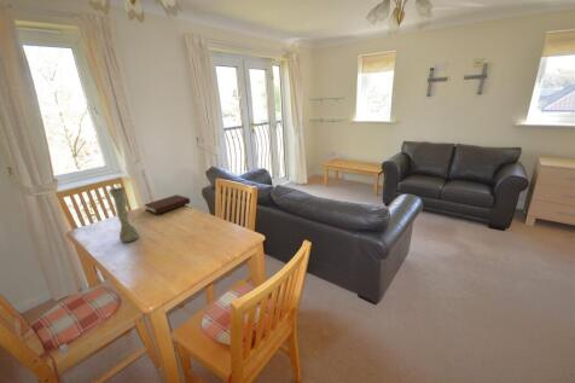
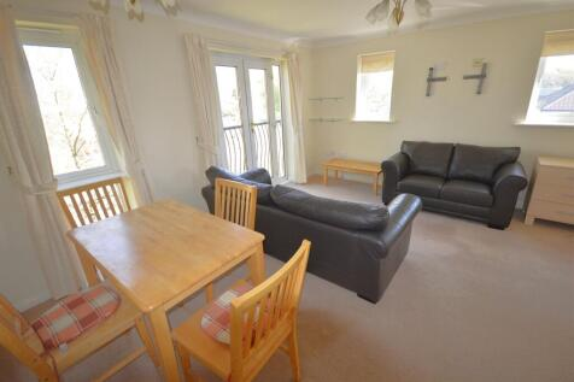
- book [143,193,191,215]
- vase [108,186,140,243]
